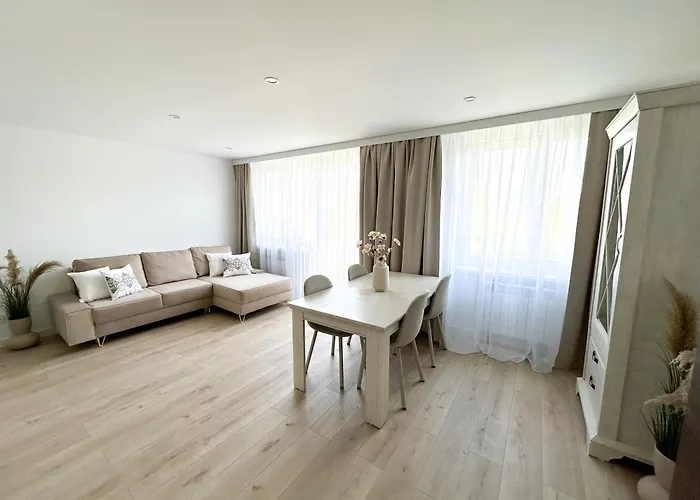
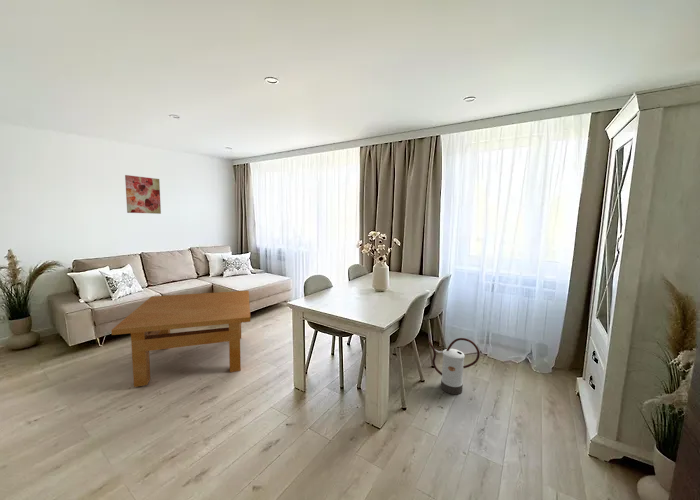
+ watering can [427,337,481,395]
+ table [110,290,251,388]
+ wall art [124,174,162,215]
